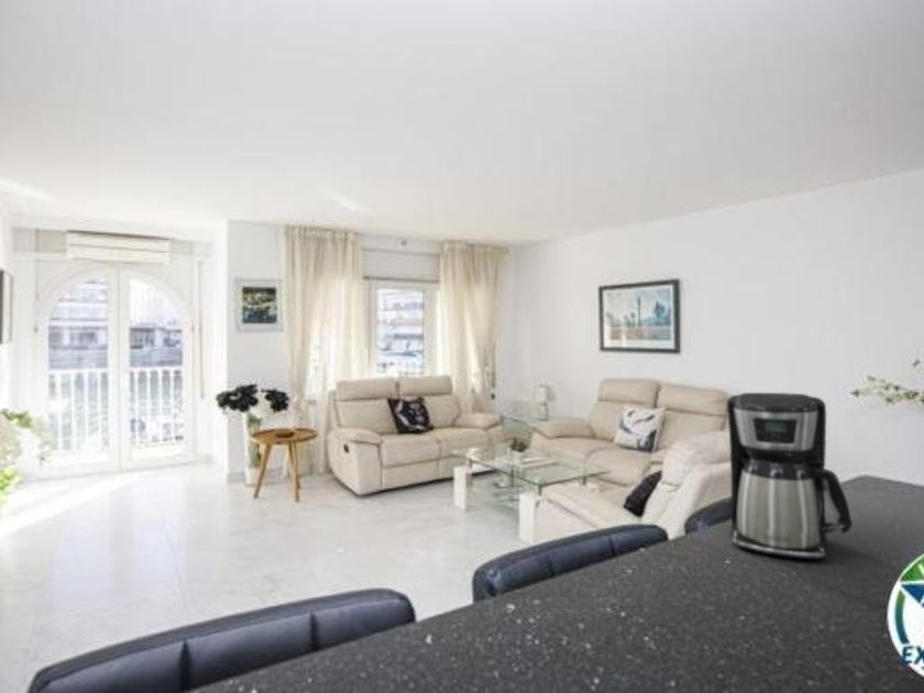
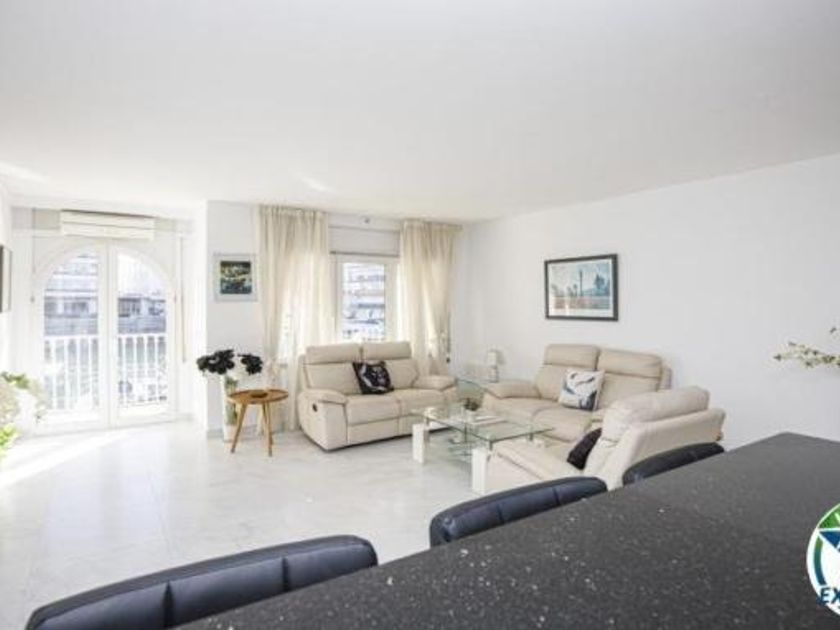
- coffee maker [725,392,854,560]
